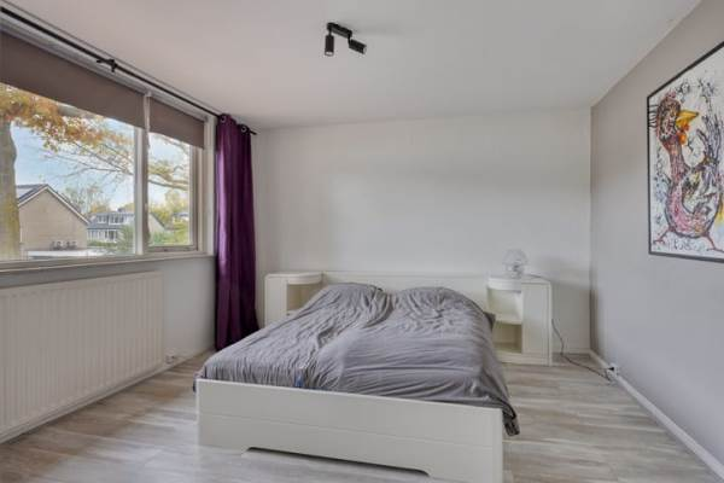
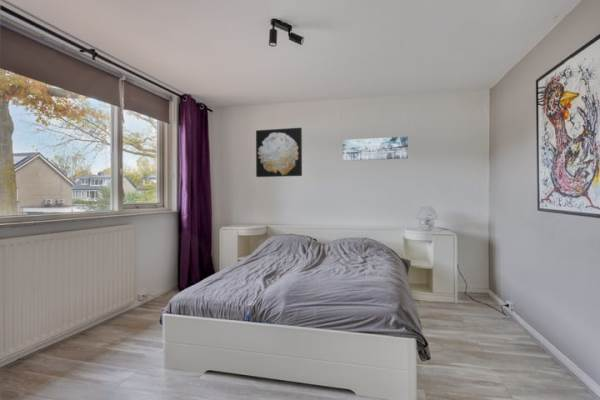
+ wall art [255,127,303,178]
+ wall art [342,136,409,162]
